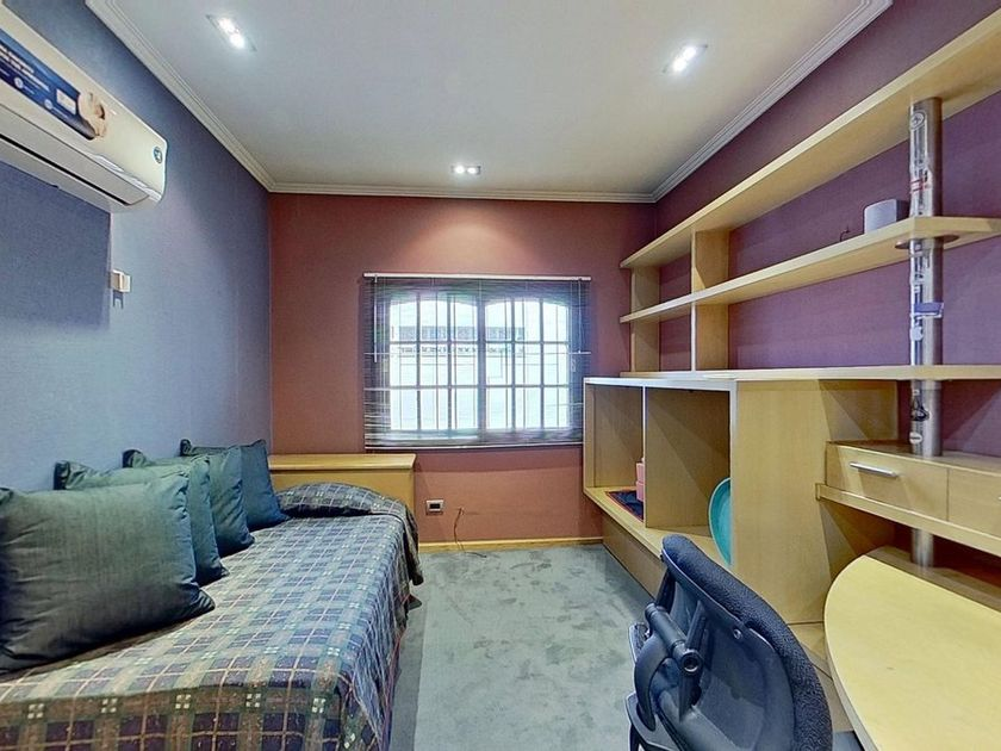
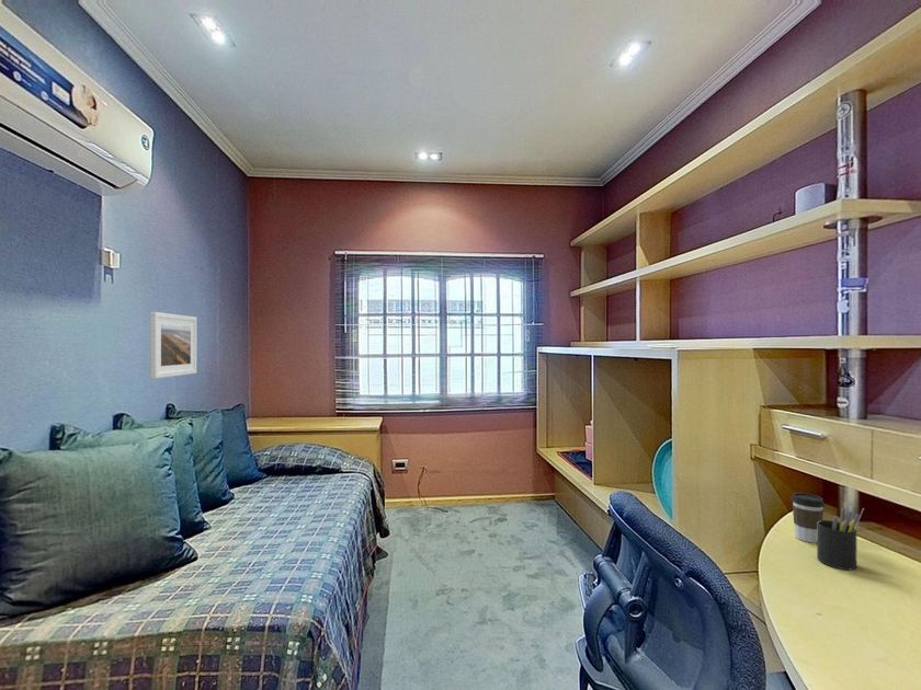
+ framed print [149,311,198,380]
+ coffee cup [791,492,826,544]
+ pen holder [816,507,865,571]
